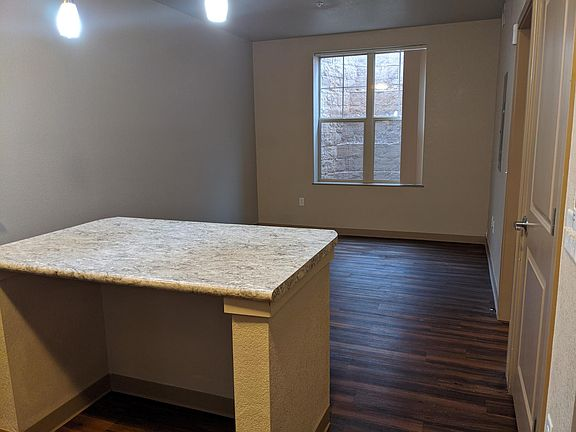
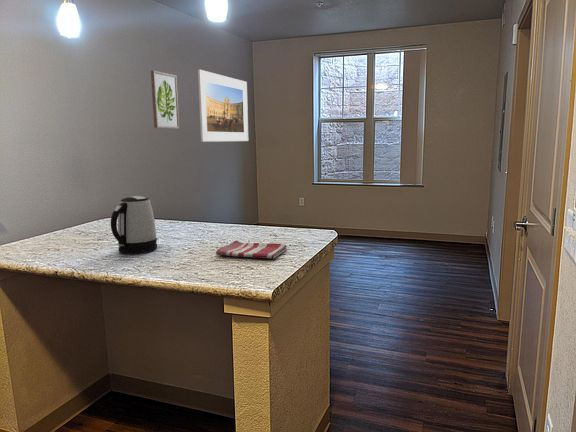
+ kettle [110,195,158,255]
+ dish towel [215,240,288,260]
+ wall art [150,70,180,130]
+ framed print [197,69,249,143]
